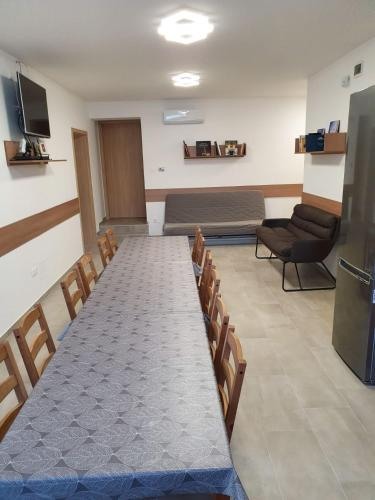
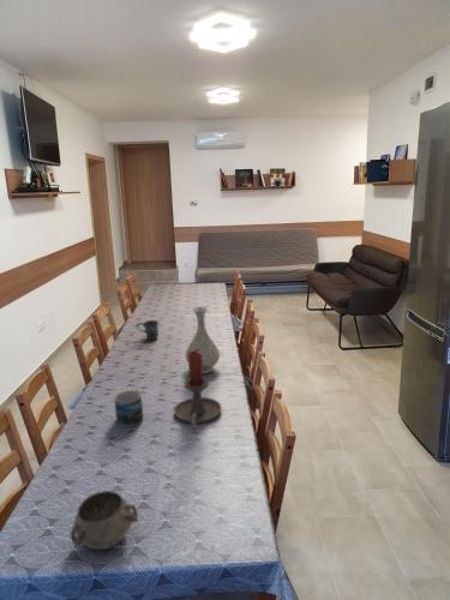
+ vase [185,306,221,374]
+ candle holder [173,350,223,430]
+ mug [136,319,160,341]
+ decorative bowl [70,490,139,551]
+ mug [114,388,144,428]
